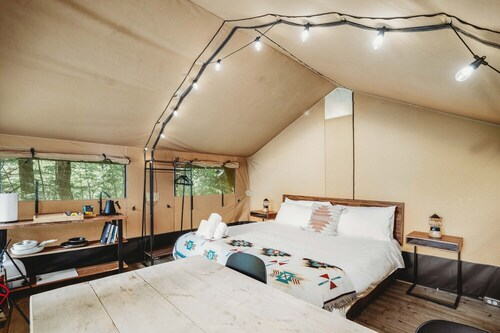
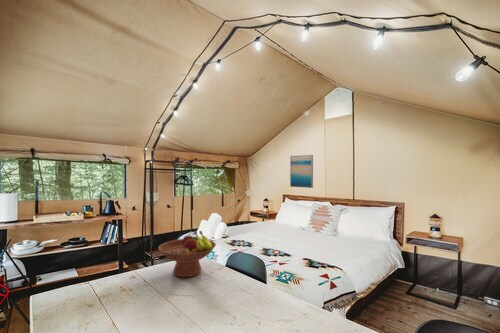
+ wall art [289,154,314,189]
+ fruit bowl [157,230,217,278]
